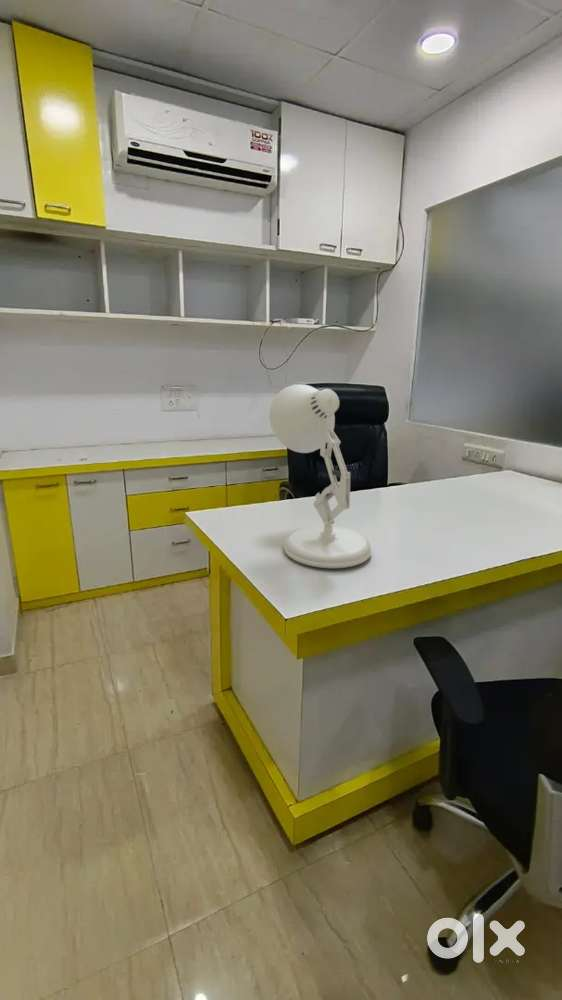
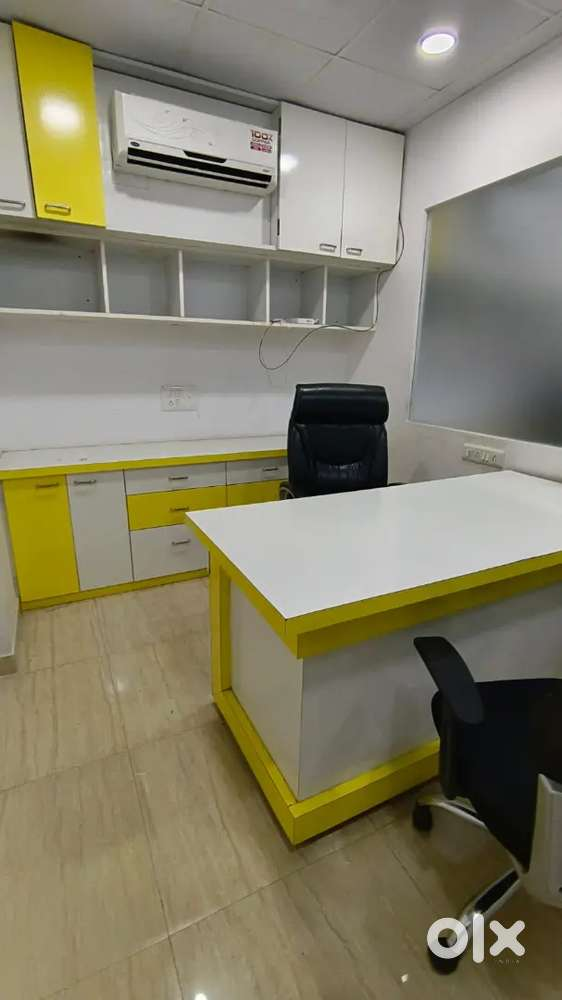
- desk lamp [268,383,372,569]
